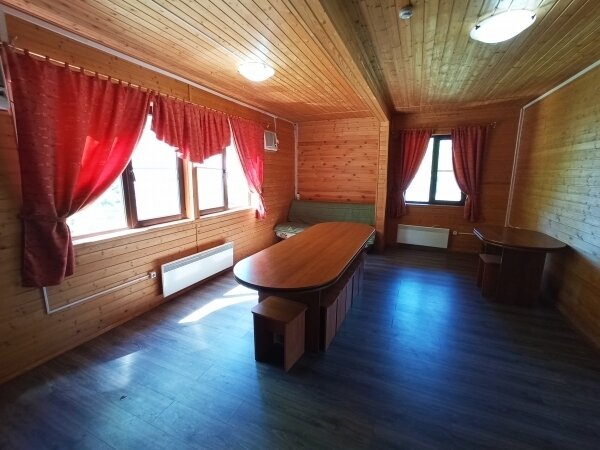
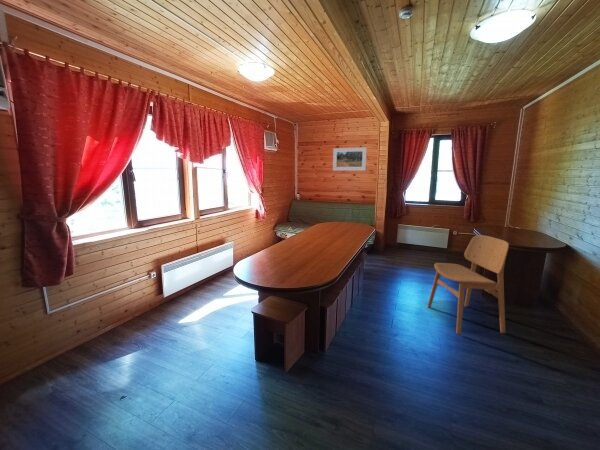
+ dining chair [426,234,510,335]
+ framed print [332,146,368,172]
